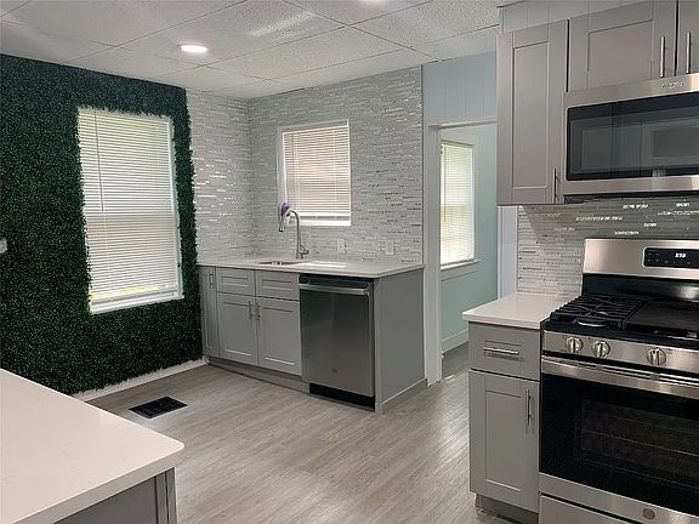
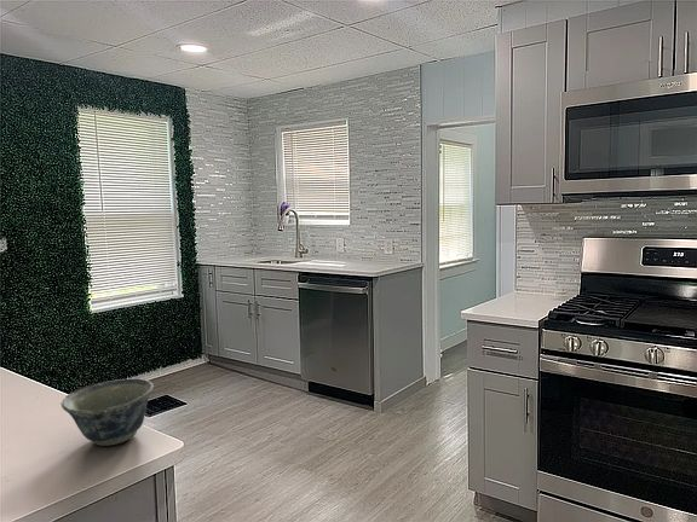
+ bowl [59,377,155,447]
